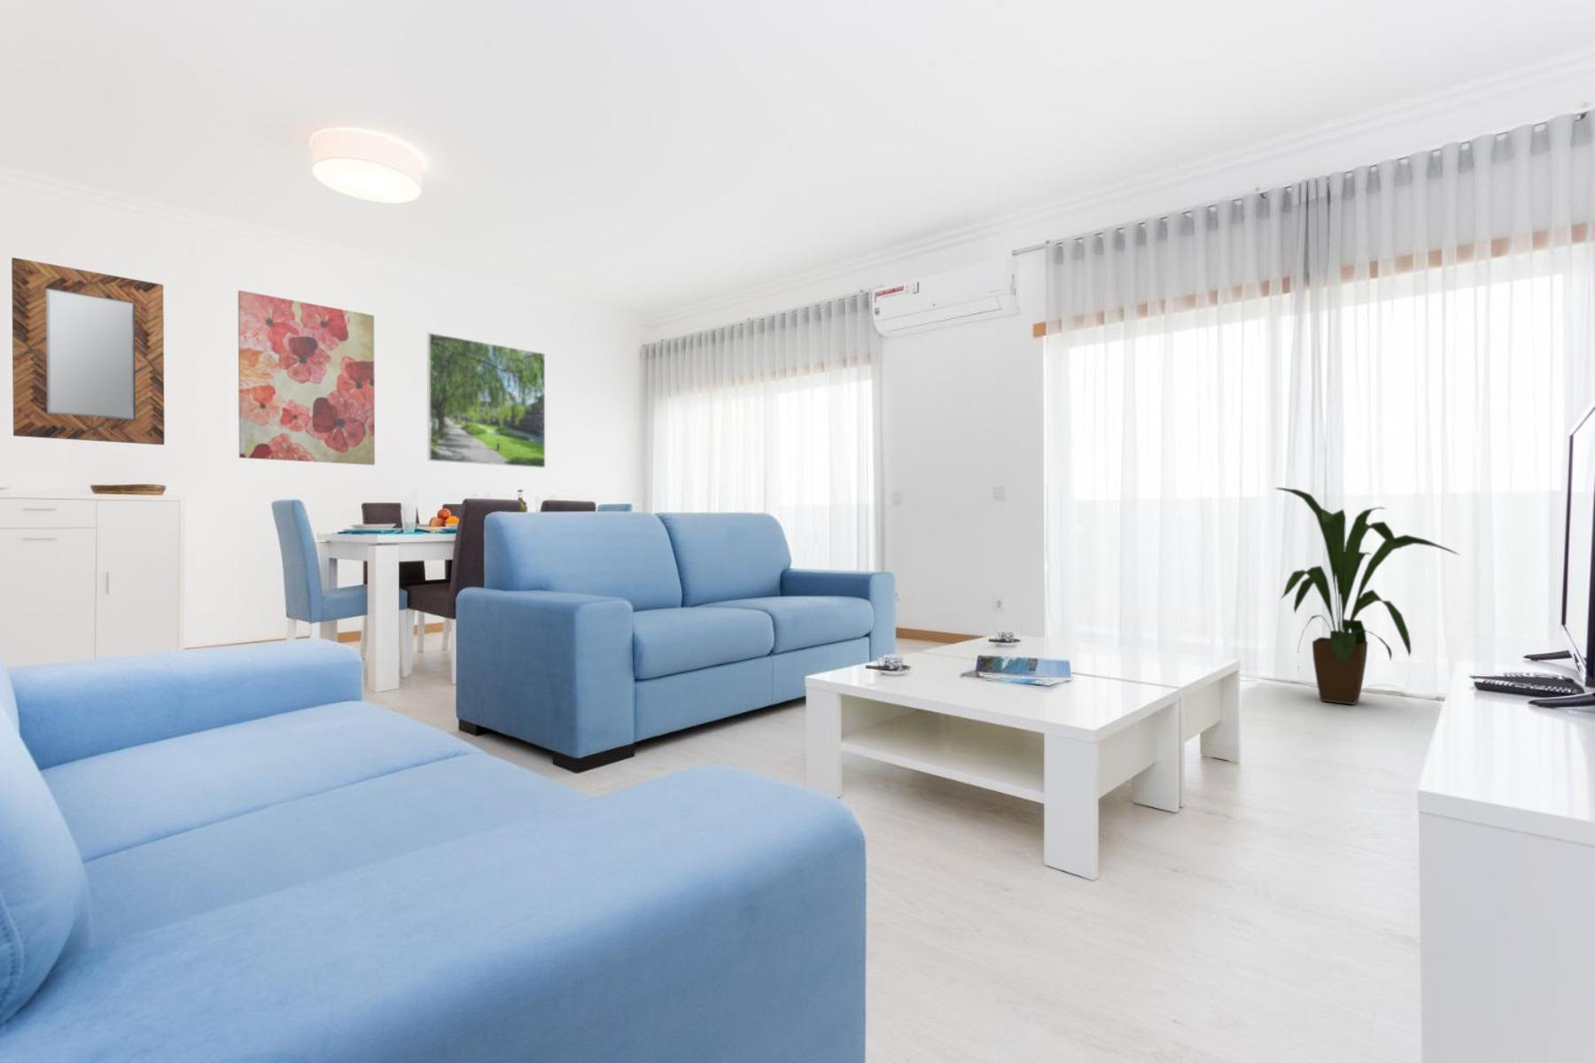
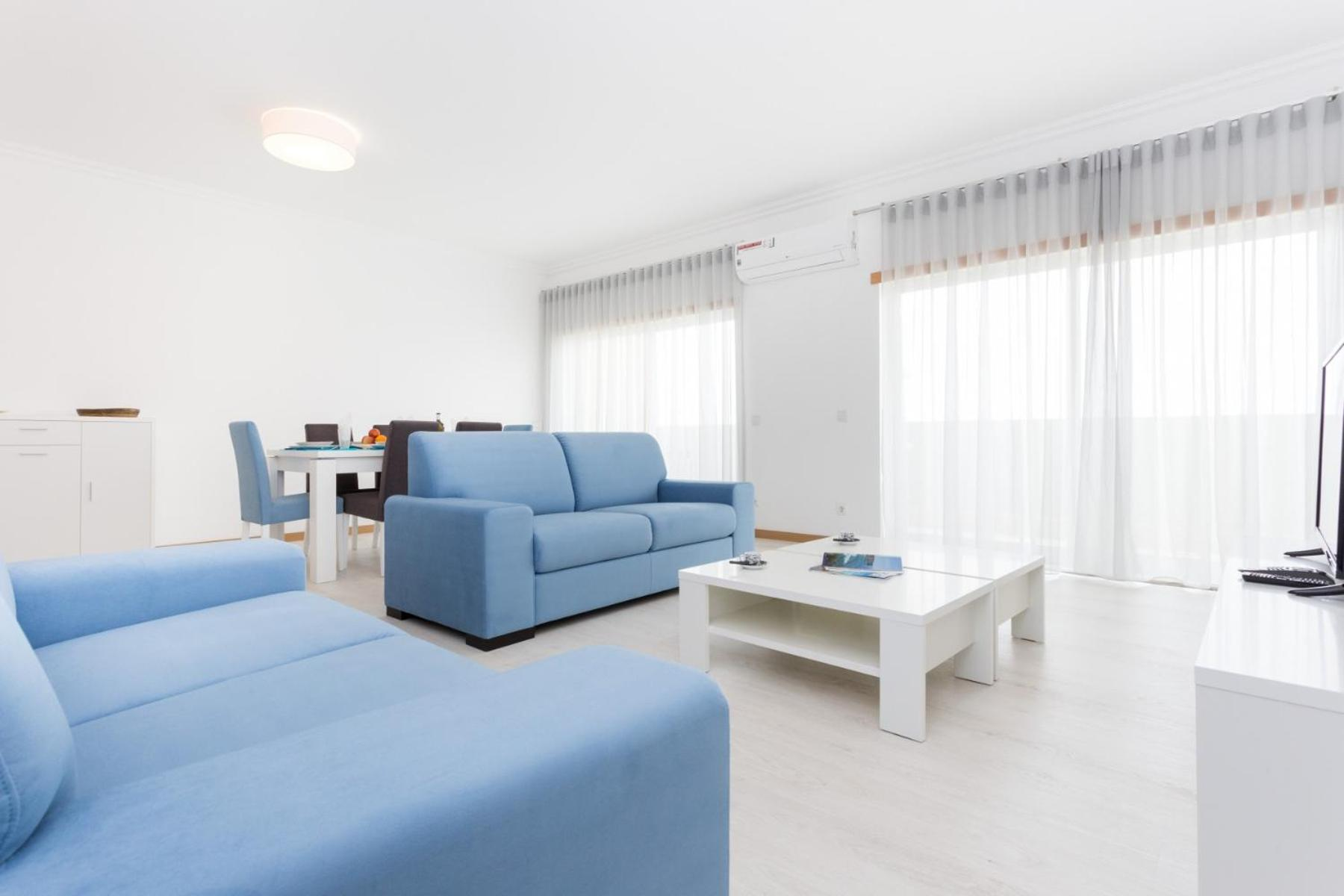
- house plant [1273,488,1460,706]
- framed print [426,332,546,469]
- home mirror [11,257,165,446]
- wall art [237,289,376,466]
